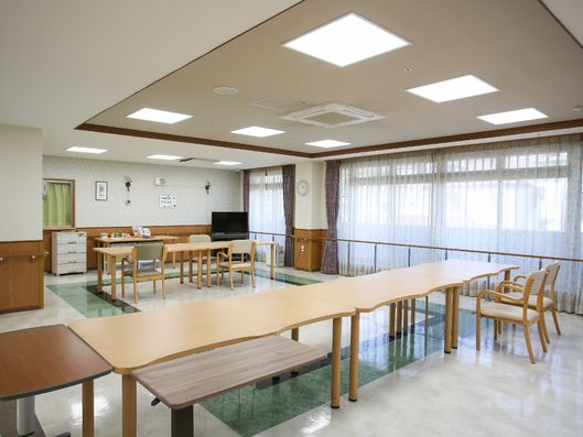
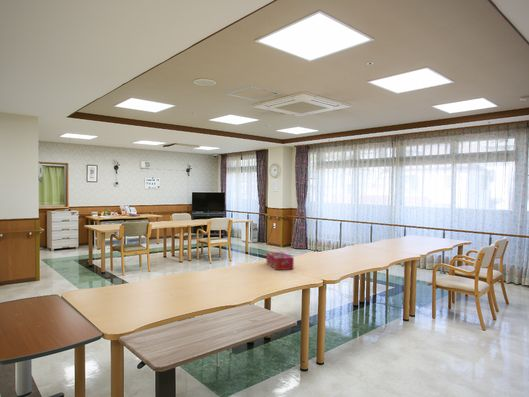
+ tissue box [266,251,295,271]
